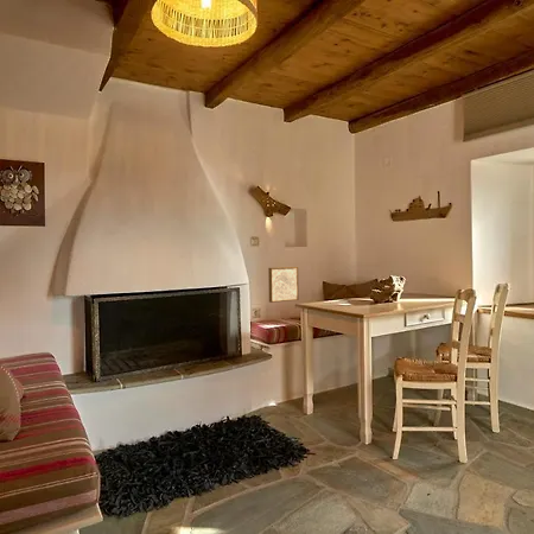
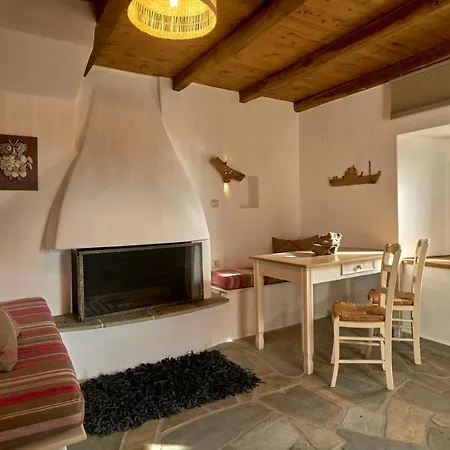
- wall art [267,266,300,304]
